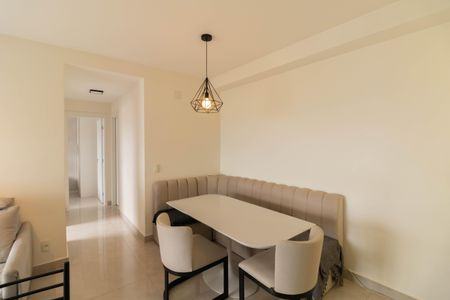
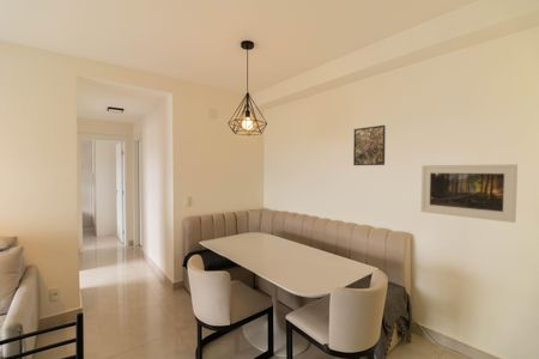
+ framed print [352,124,387,166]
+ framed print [419,163,519,224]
